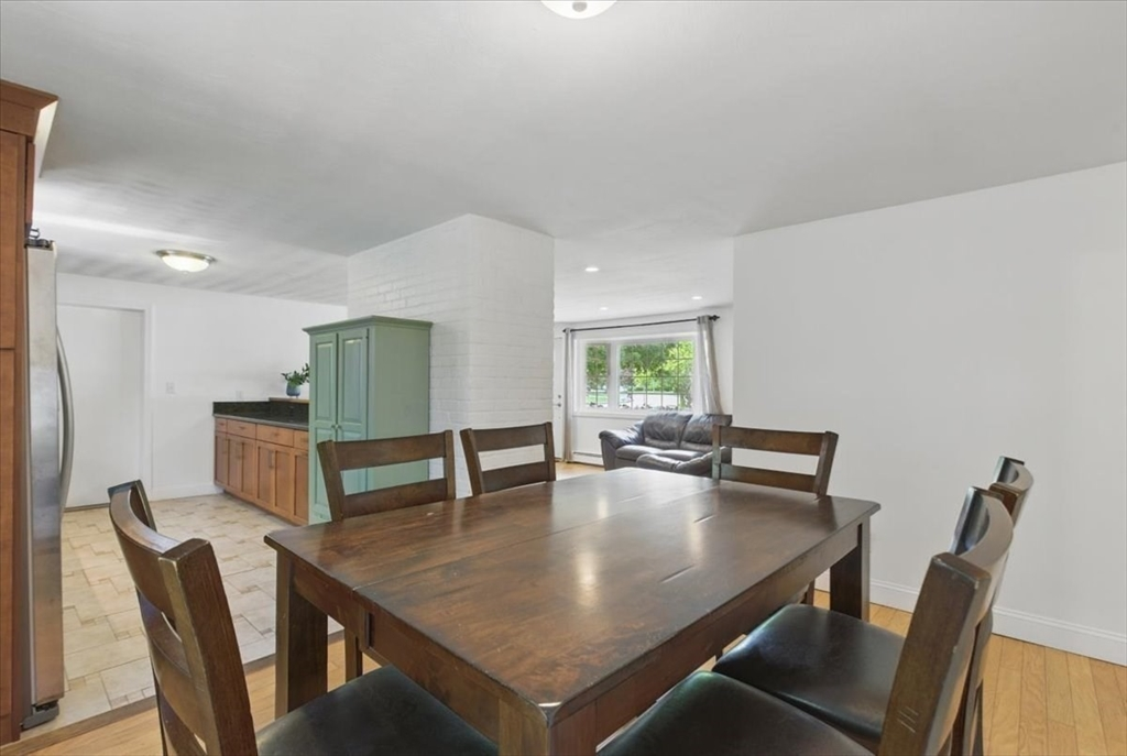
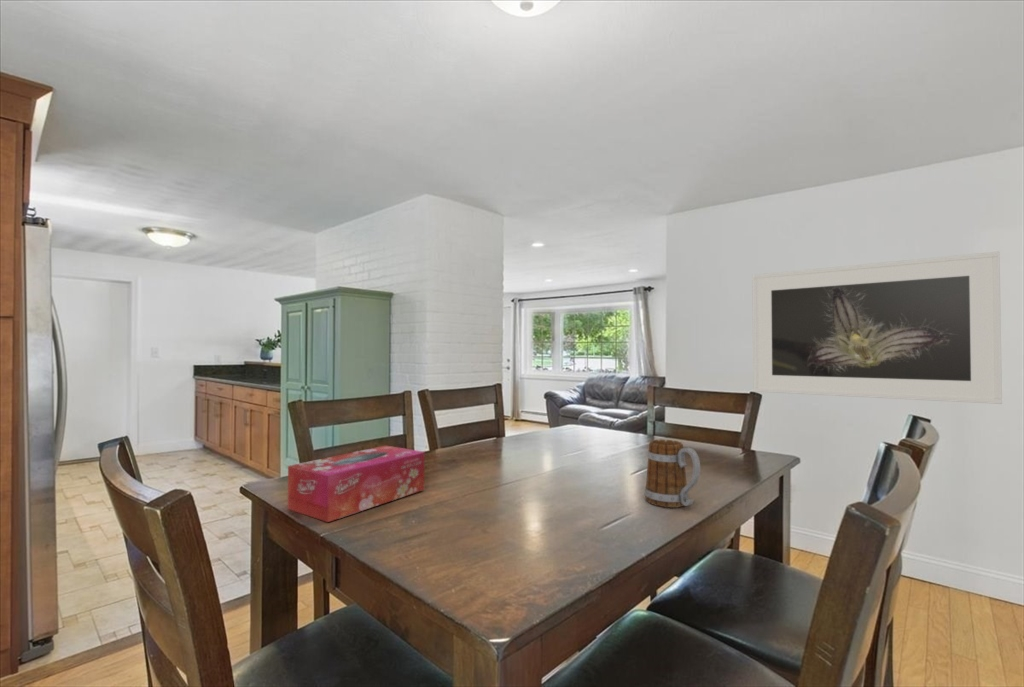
+ mug [644,439,701,509]
+ tissue box [287,445,425,523]
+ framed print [751,250,1003,405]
